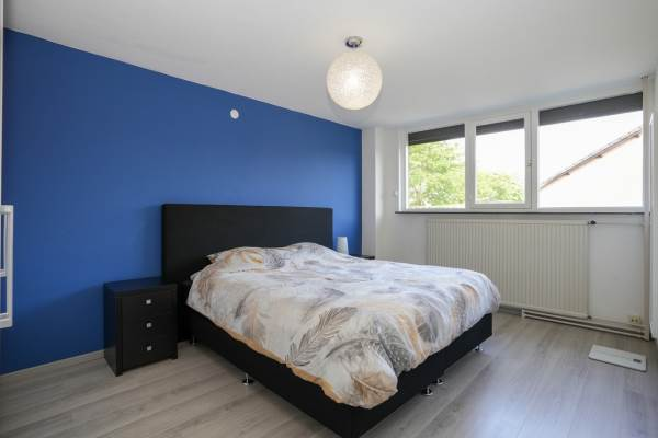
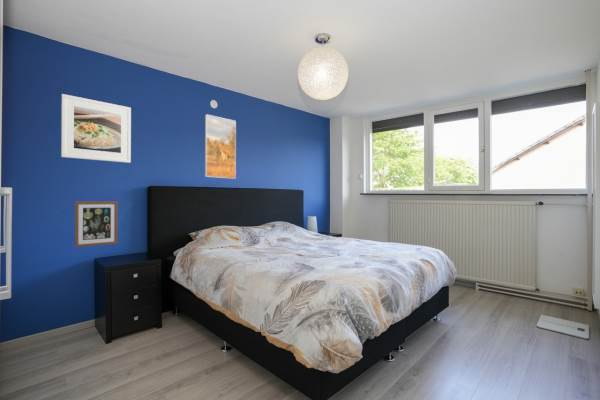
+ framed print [60,93,132,164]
+ wall art [74,200,119,248]
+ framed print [204,113,237,180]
